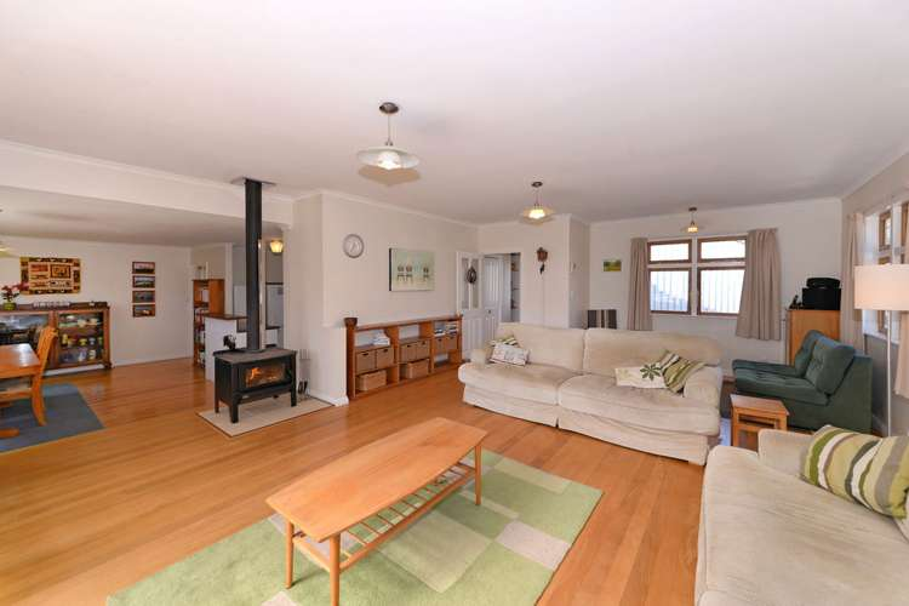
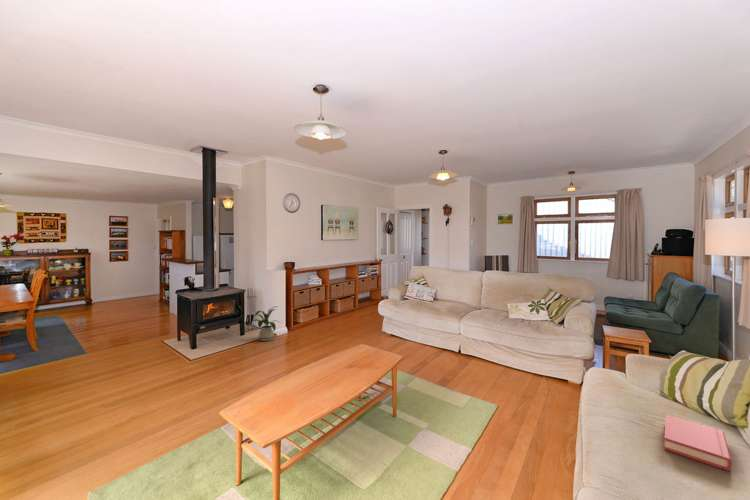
+ house plant [248,305,280,342]
+ hardback book [663,414,732,472]
